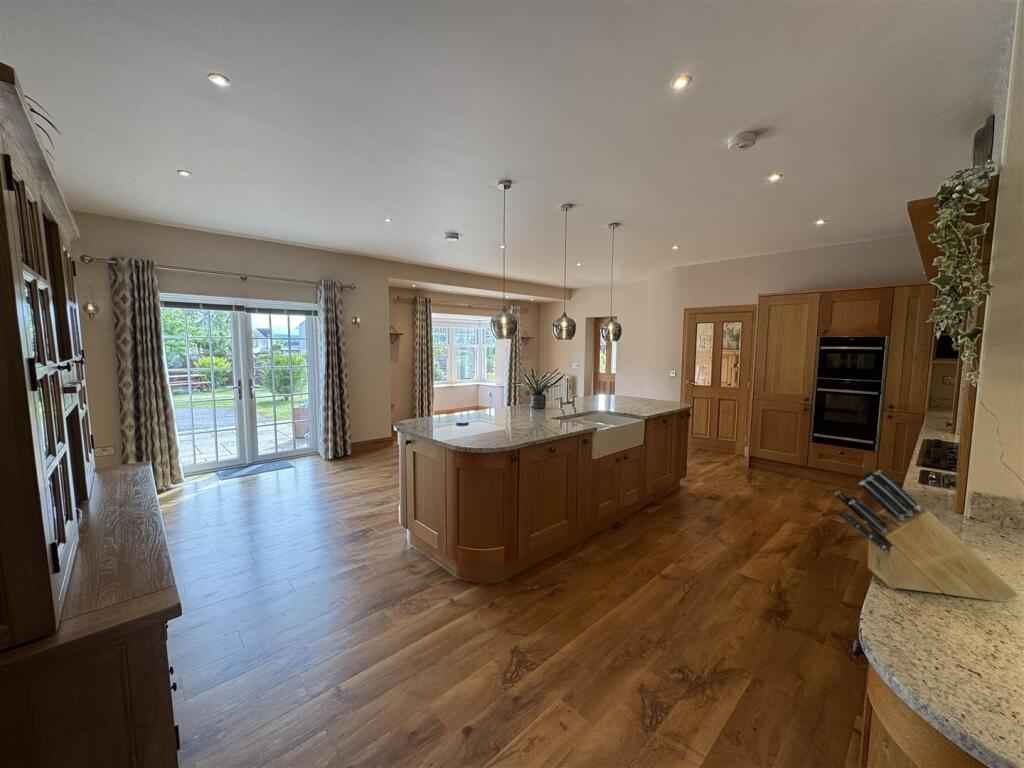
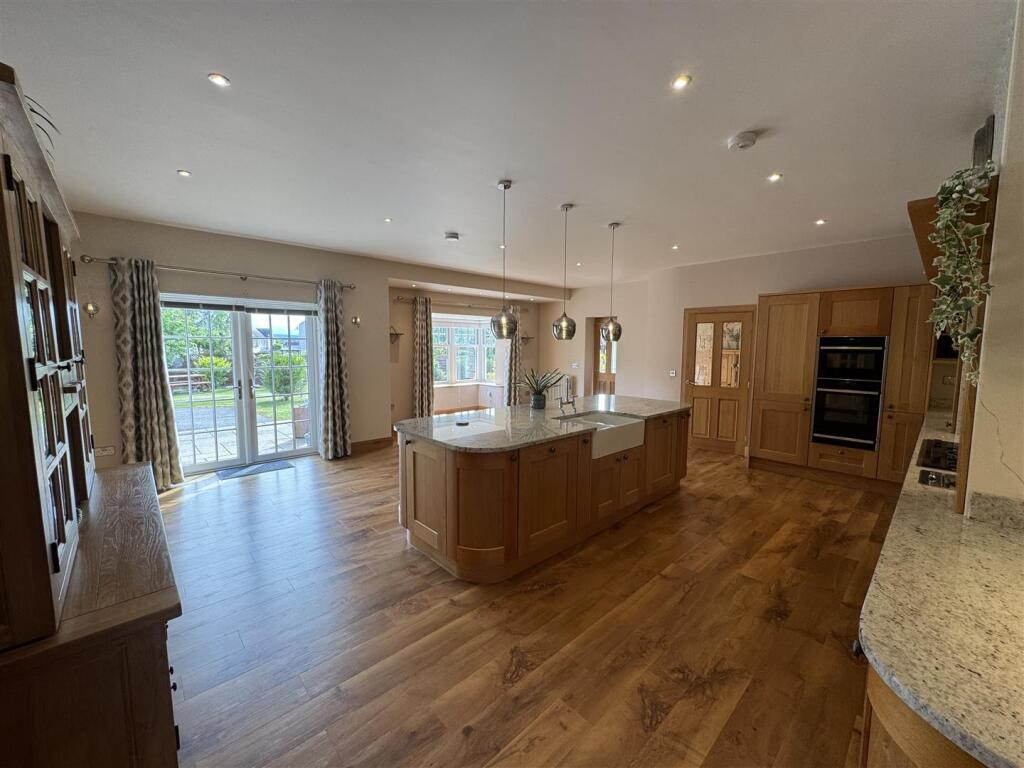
- knife block [834,469,1019,603]
